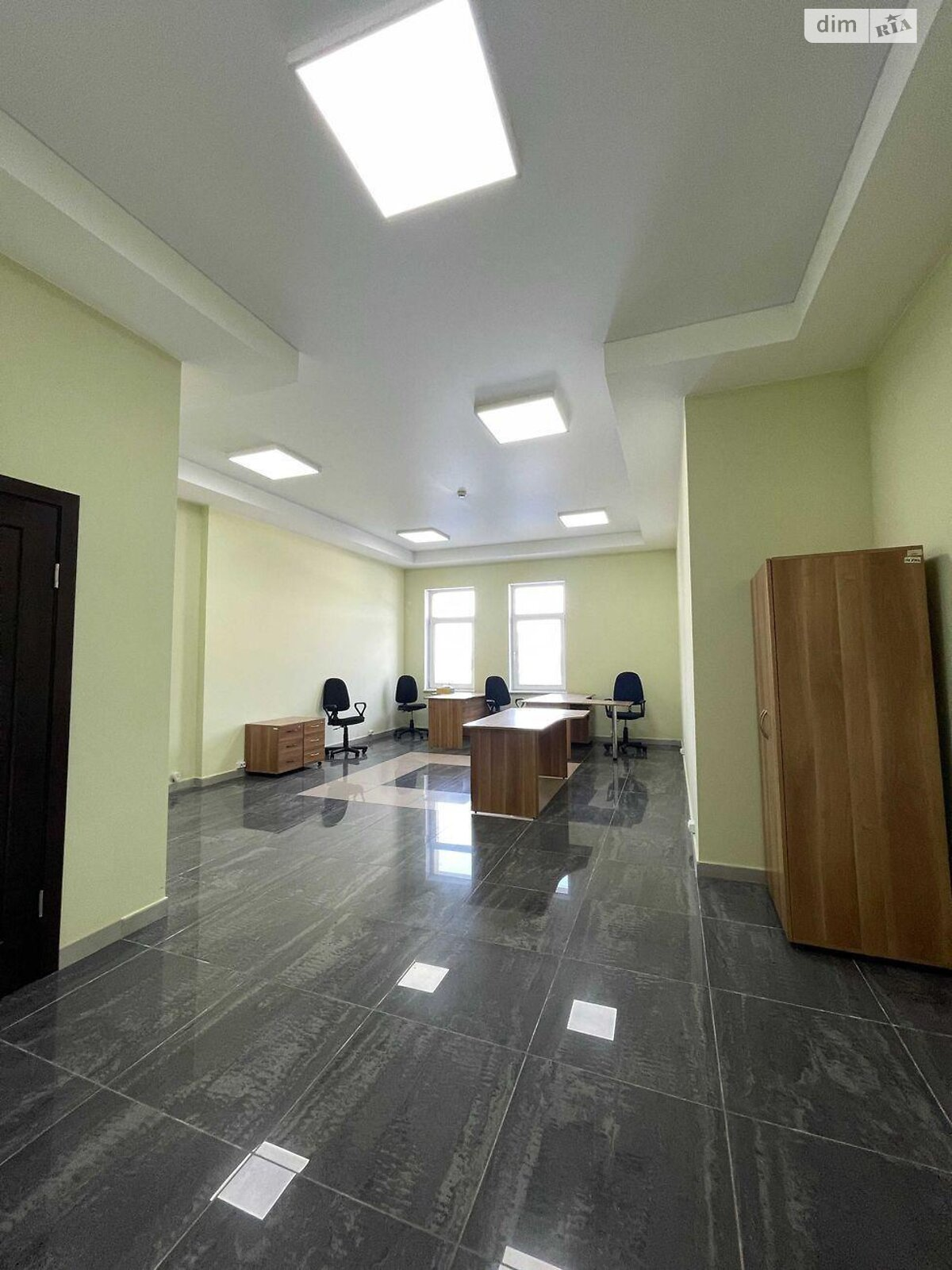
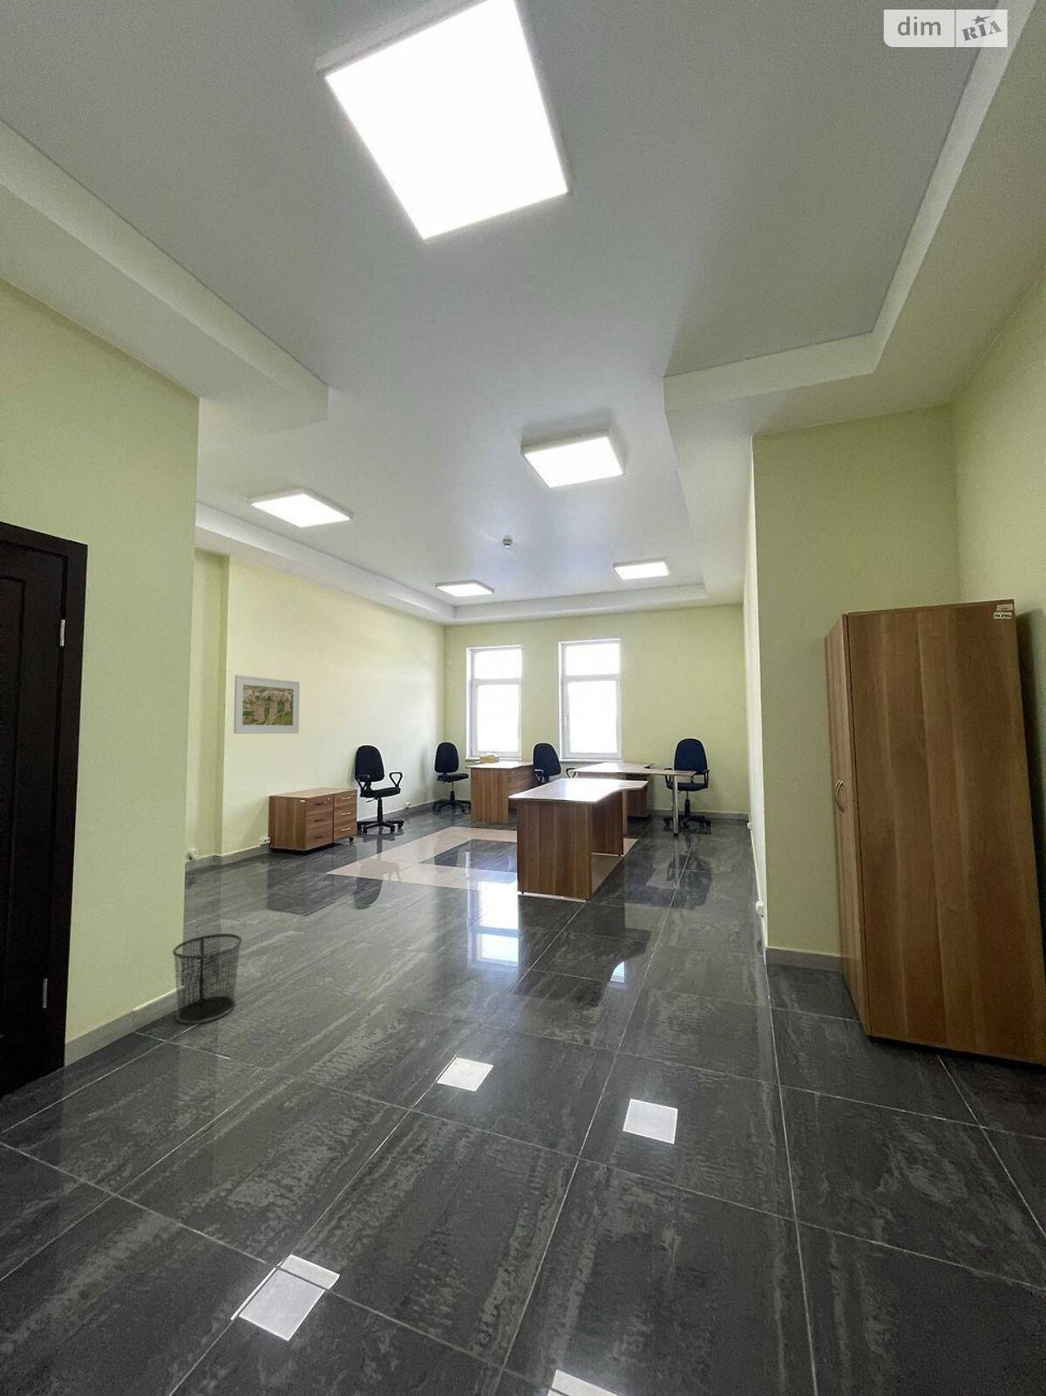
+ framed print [233,675,301,734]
+ waste bin [171,933,243,1024]
